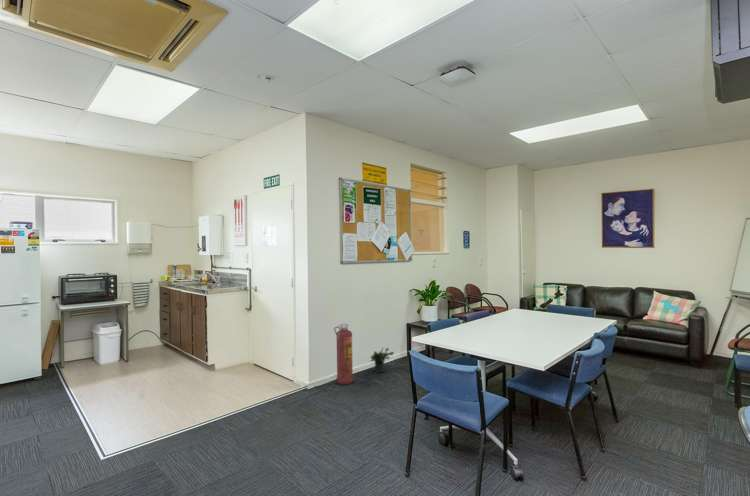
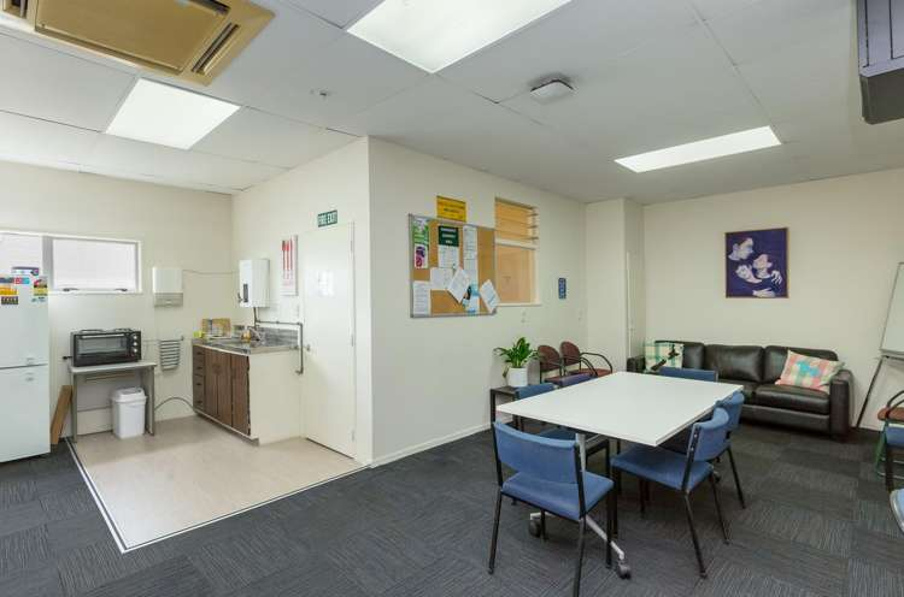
- fire extinguisher [333,323,354,386]
- potted plant [369,346,395,374]
